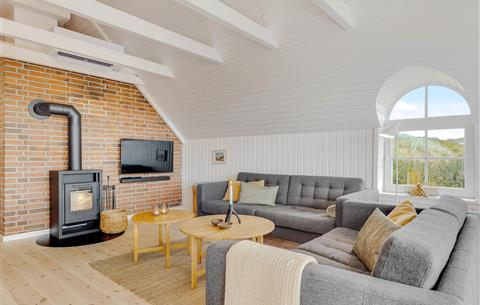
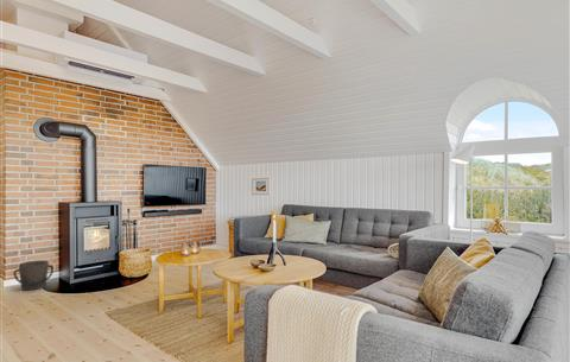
+ bucket [12,260,55,292]
